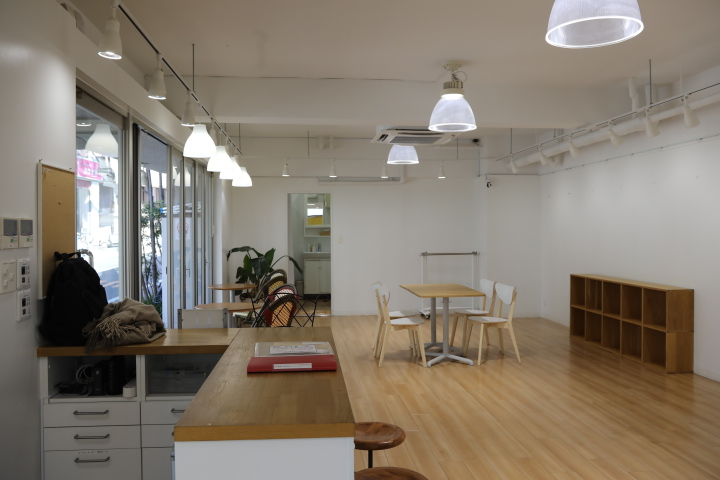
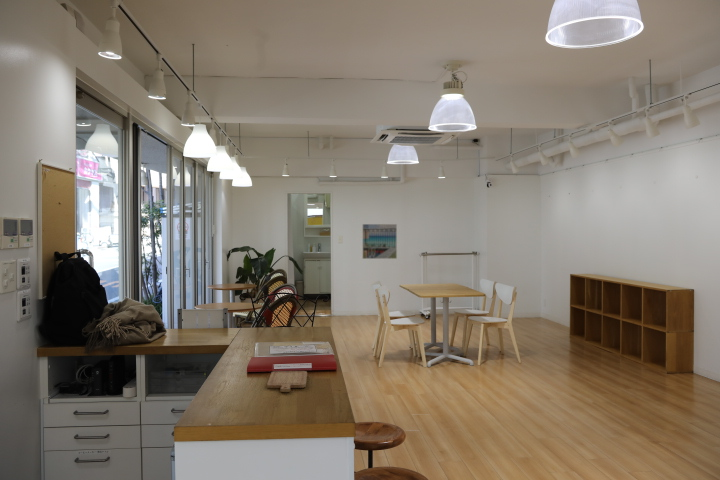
+ chopping board [266,370,308,393]
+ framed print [362,223,398,260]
